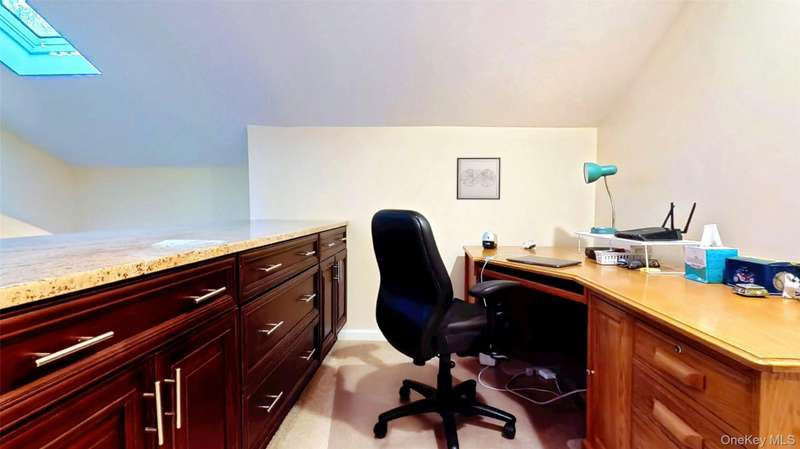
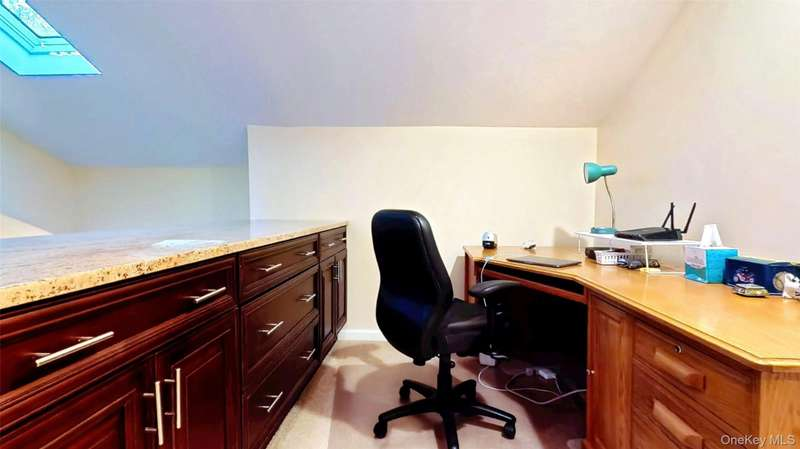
- wall art [455,157,502,201]
